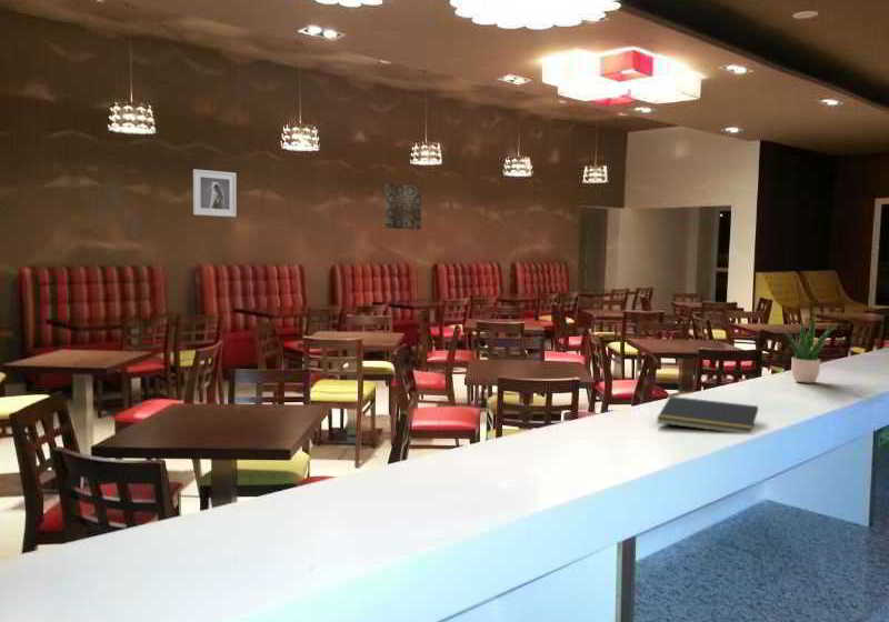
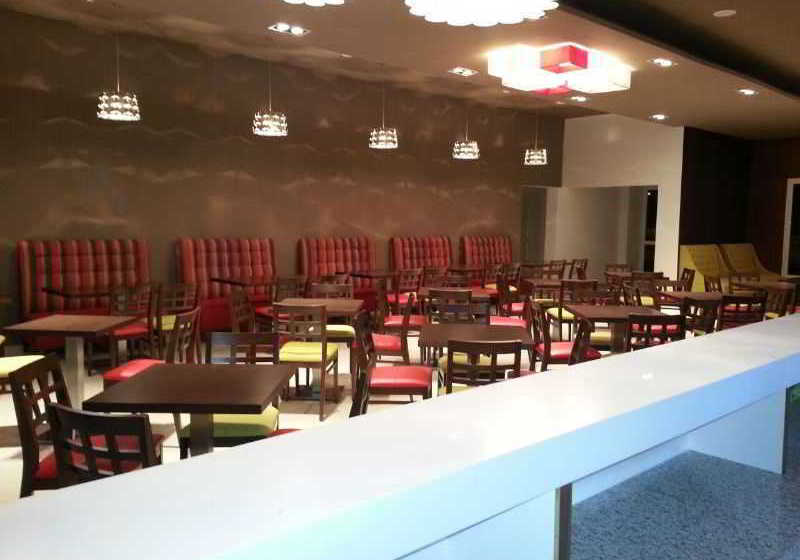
- potted plant [780,309,838,384]
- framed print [192,168,237,218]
- notepad [656,395,759,434]
- wall art [383,182,422,231]
